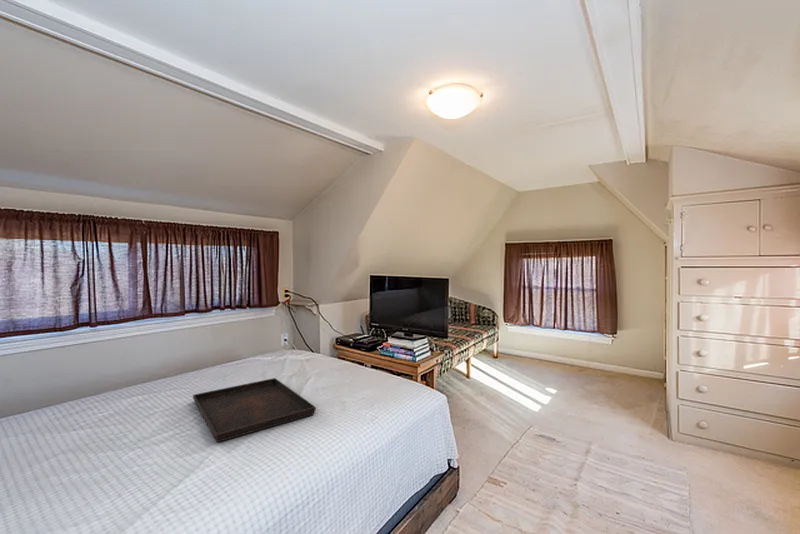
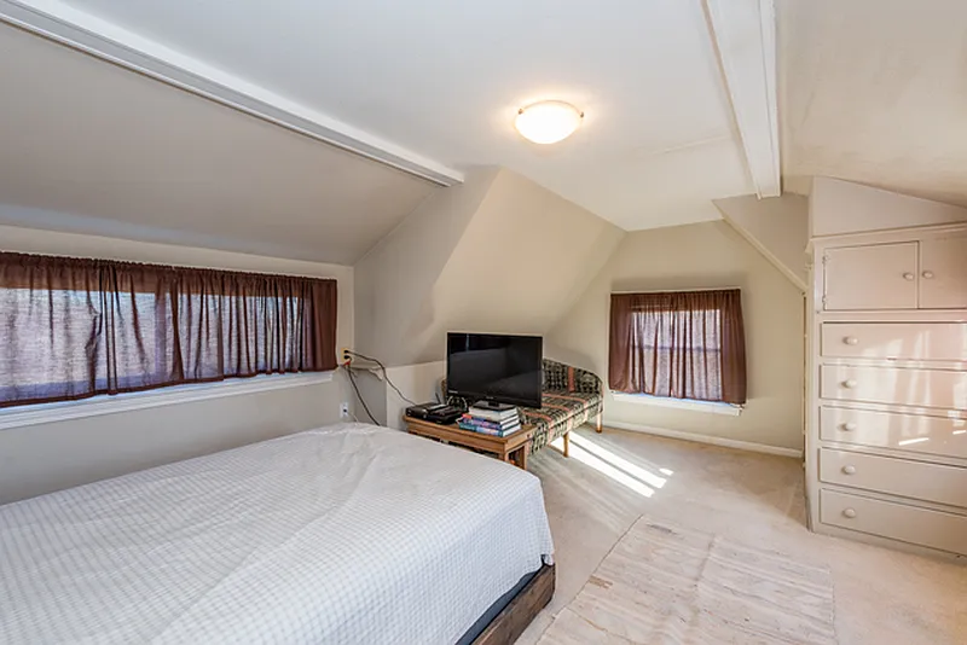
- serving tray [192,377,317,443]
